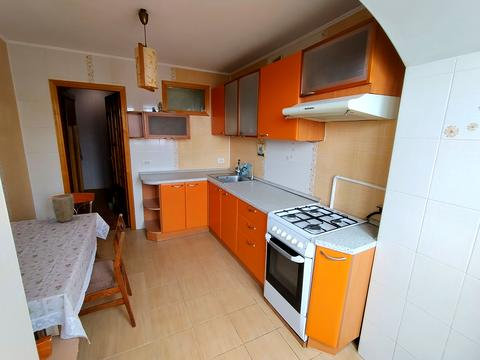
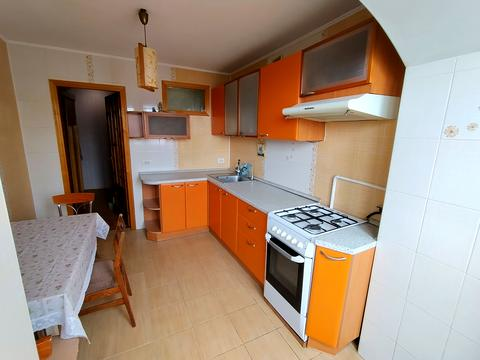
- plant pot [51,193,75,223]
